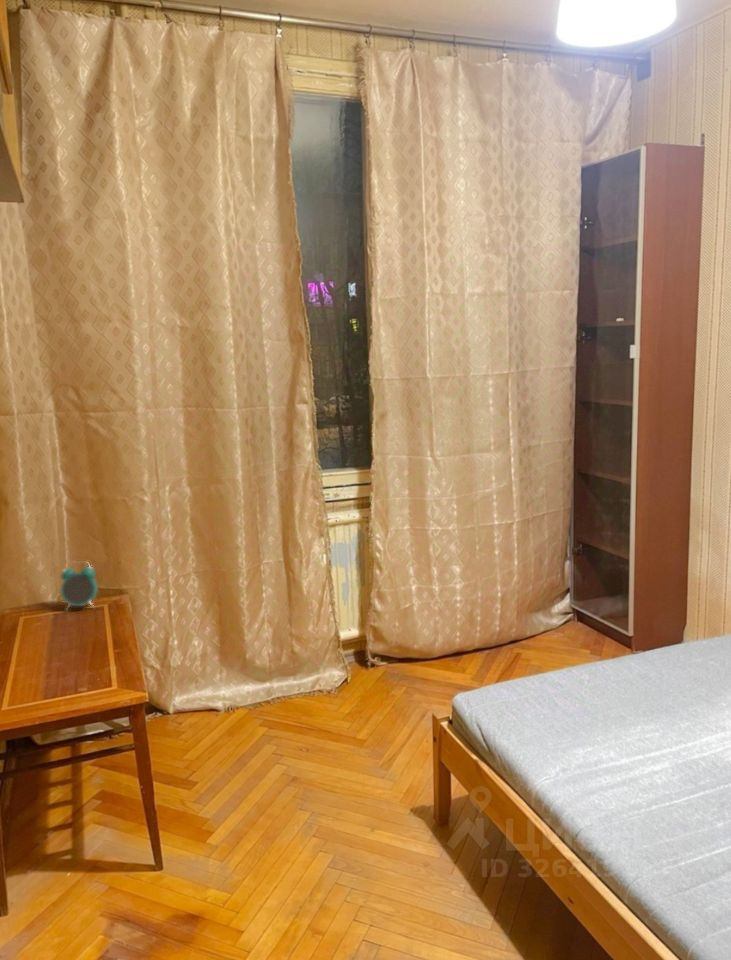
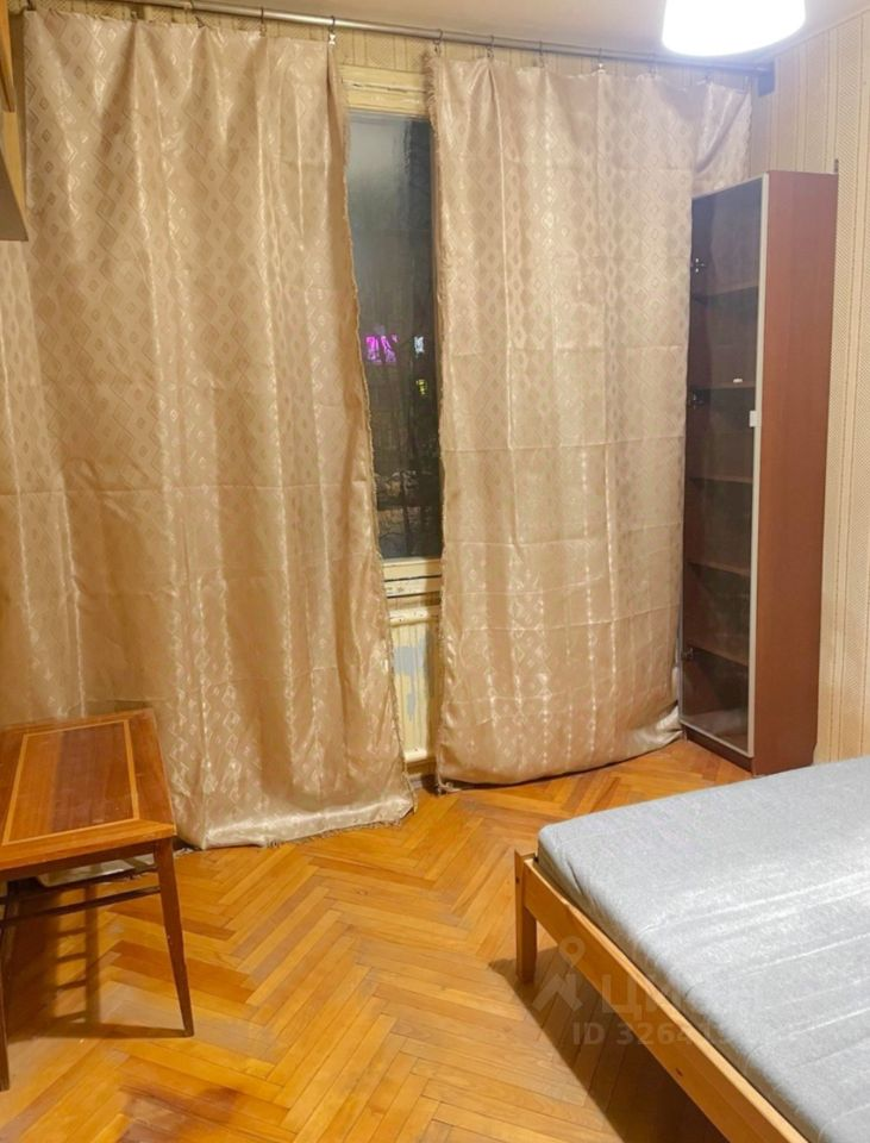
- alarm clock [60,560,99,611]
